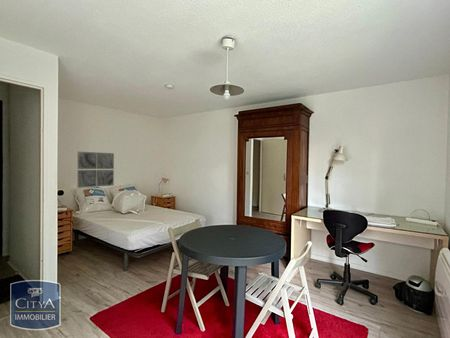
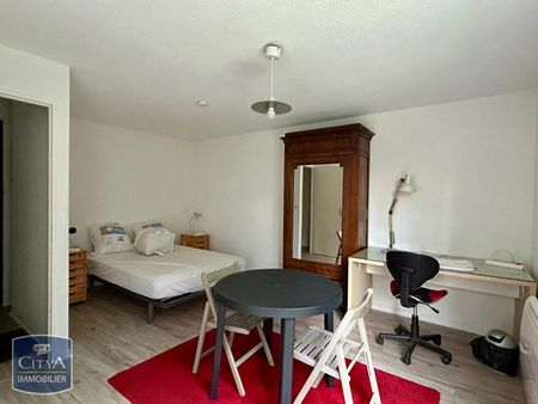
- wall art [77,151,115,189]
